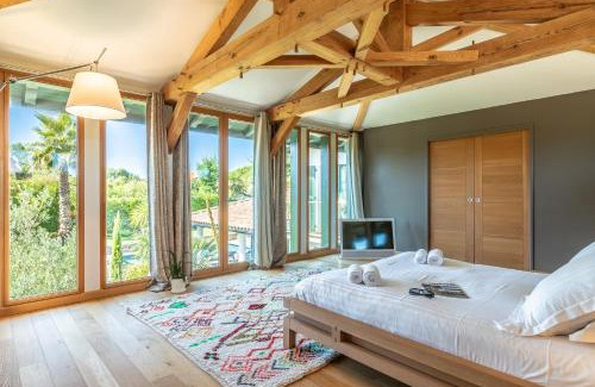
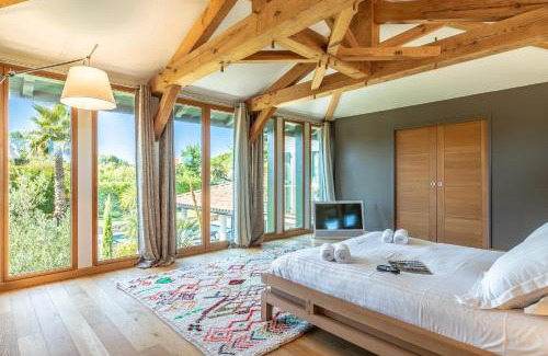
- house plant [157,249,195,294]
